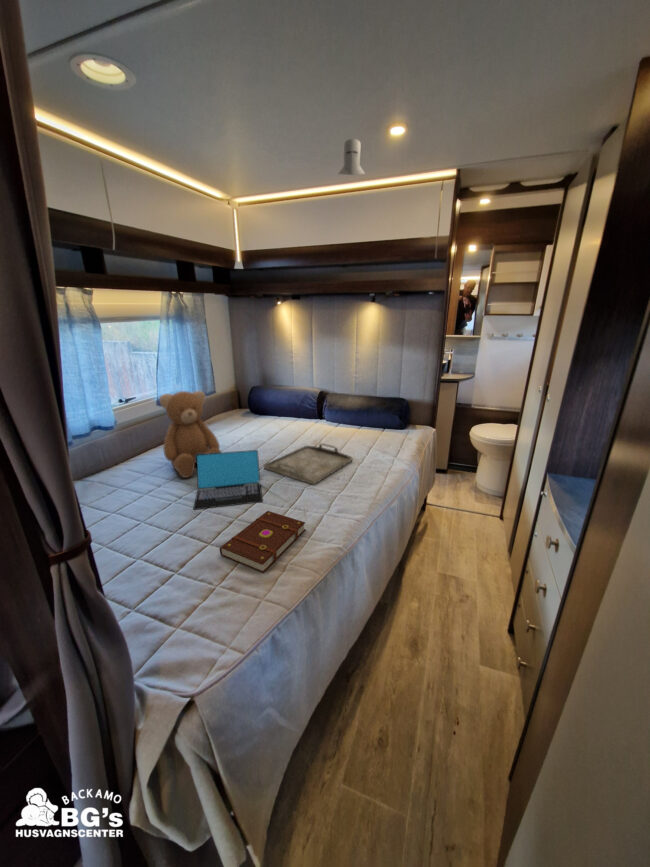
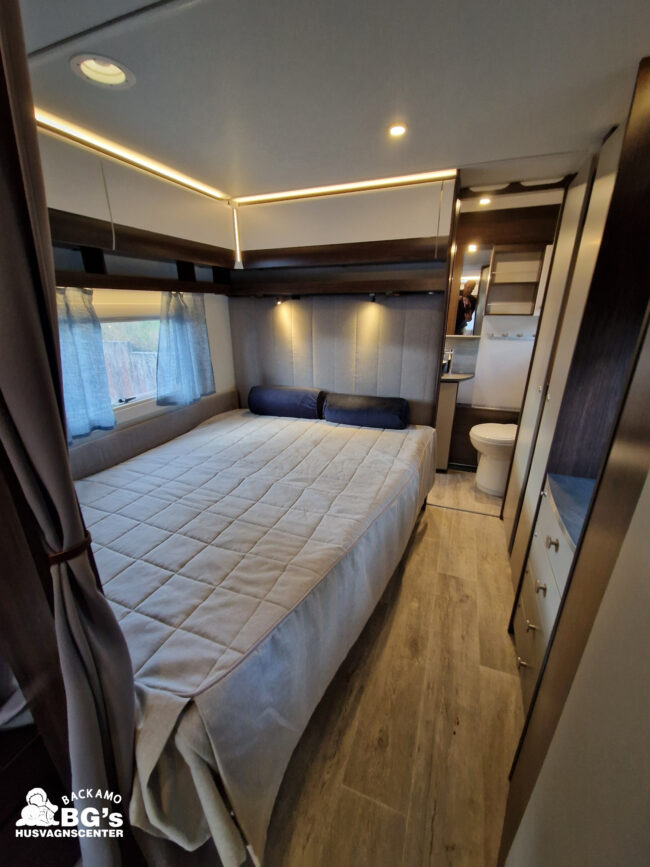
- knight helmet [337,138,366,176]
- book [219,510,307,574]
- laptop [192,449,264,511]
- teddy bear [158,390,223,479]
- serving tray [263,443,354,486]
